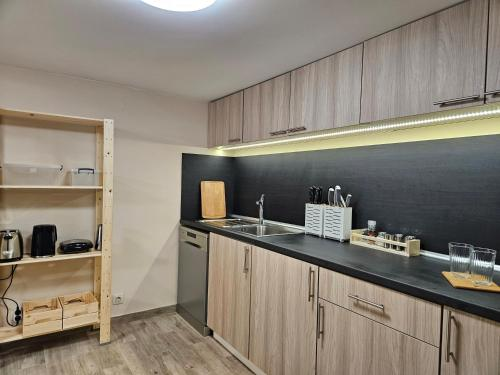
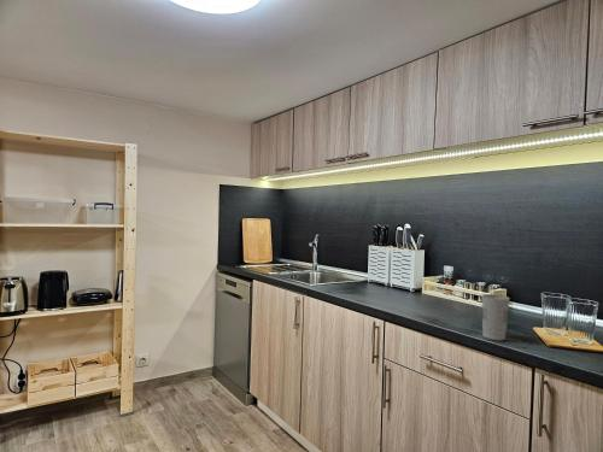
+ cup [481,293,511,341]
